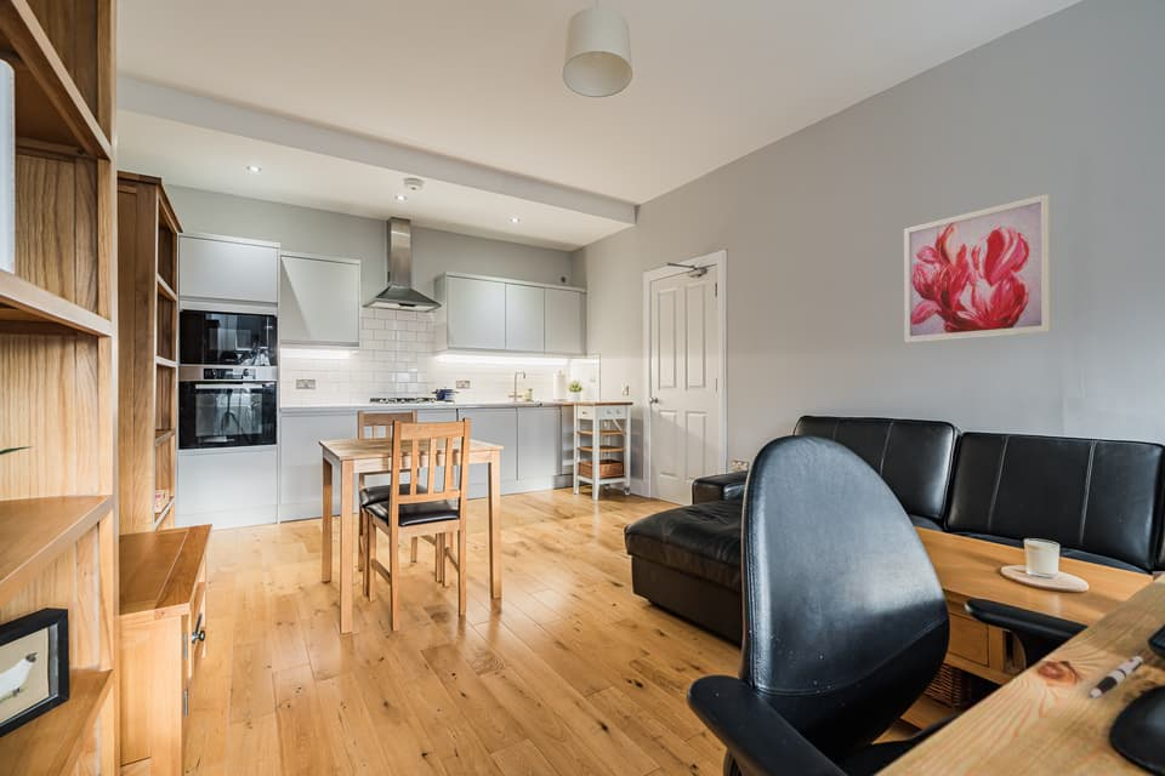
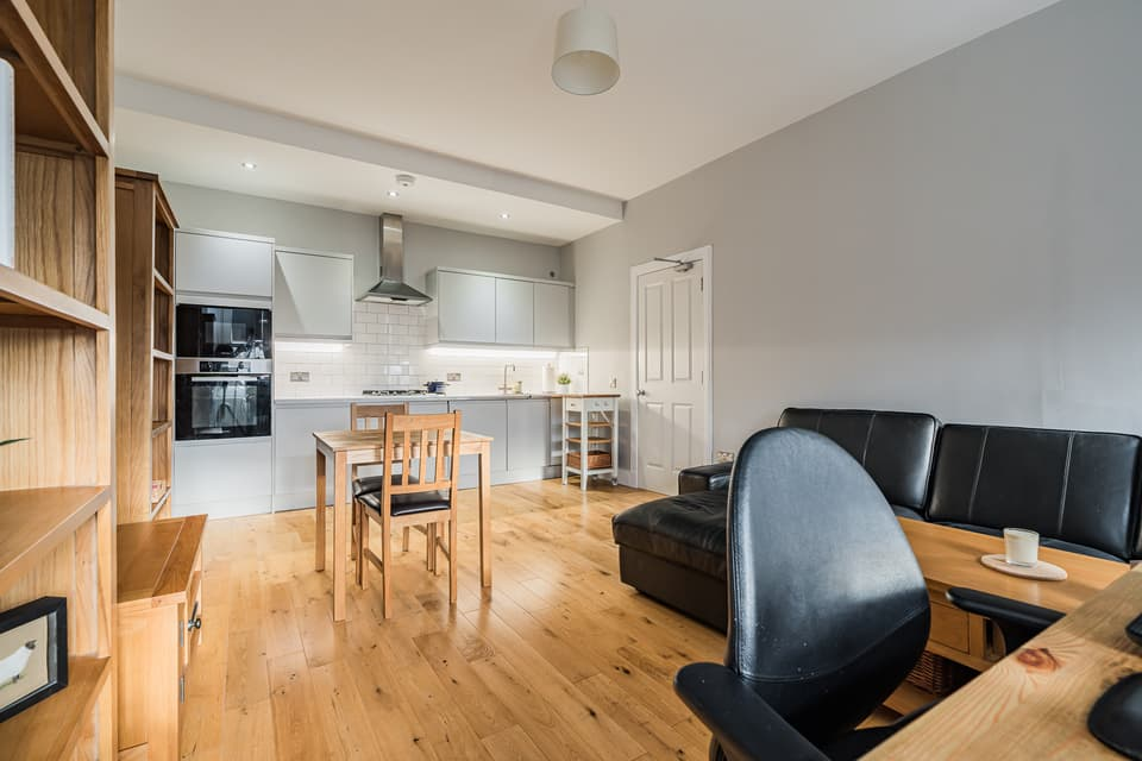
- wall art [903,193,1052,343]
- pen [1089,655,1144,700]
